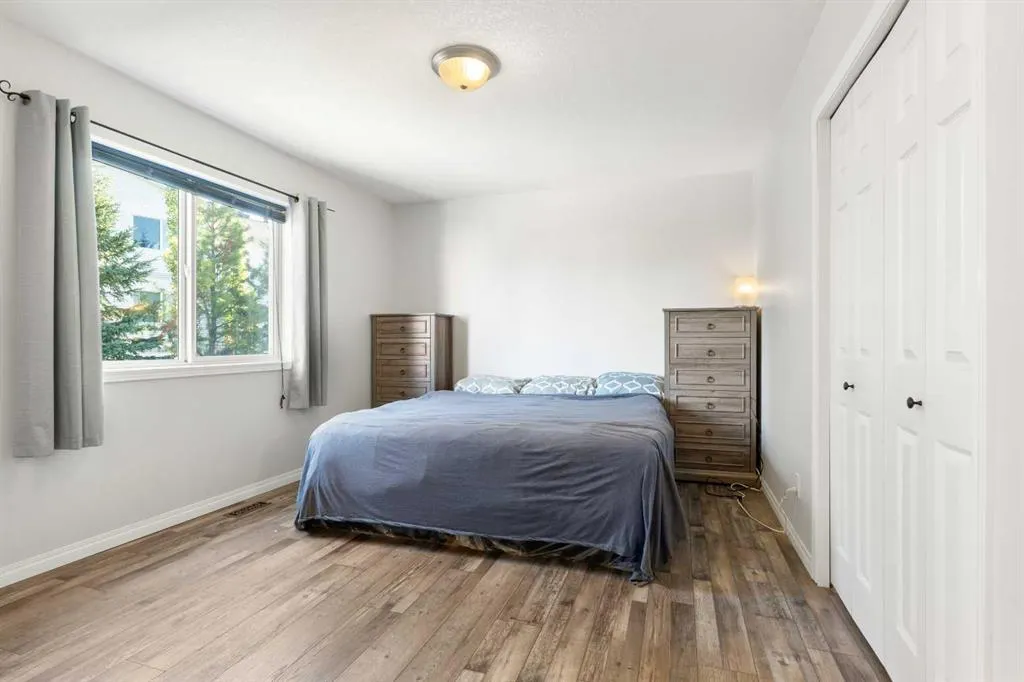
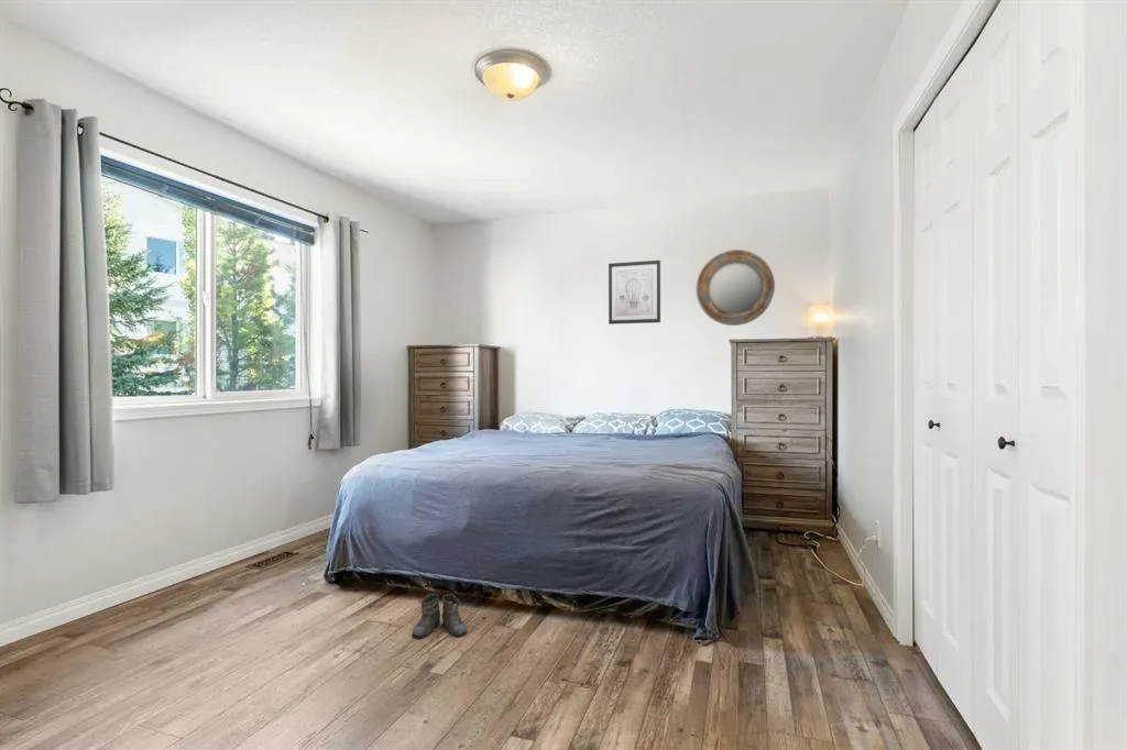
+ boots [412,593,468,640]
+ home mirror [696,249,776,327]
+ wall art [608,260,661,326]
